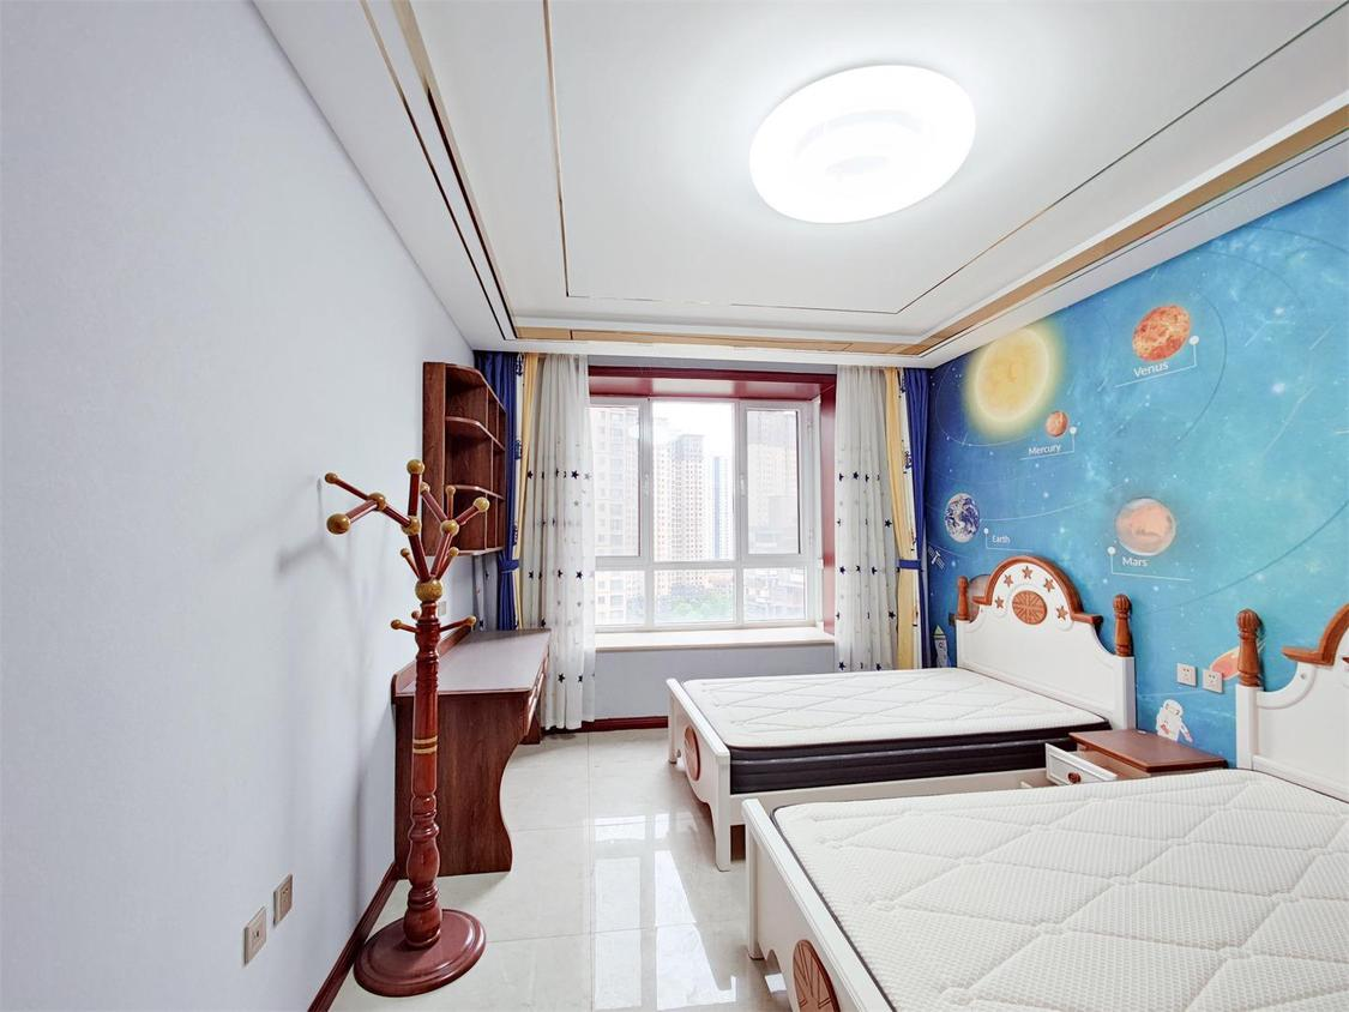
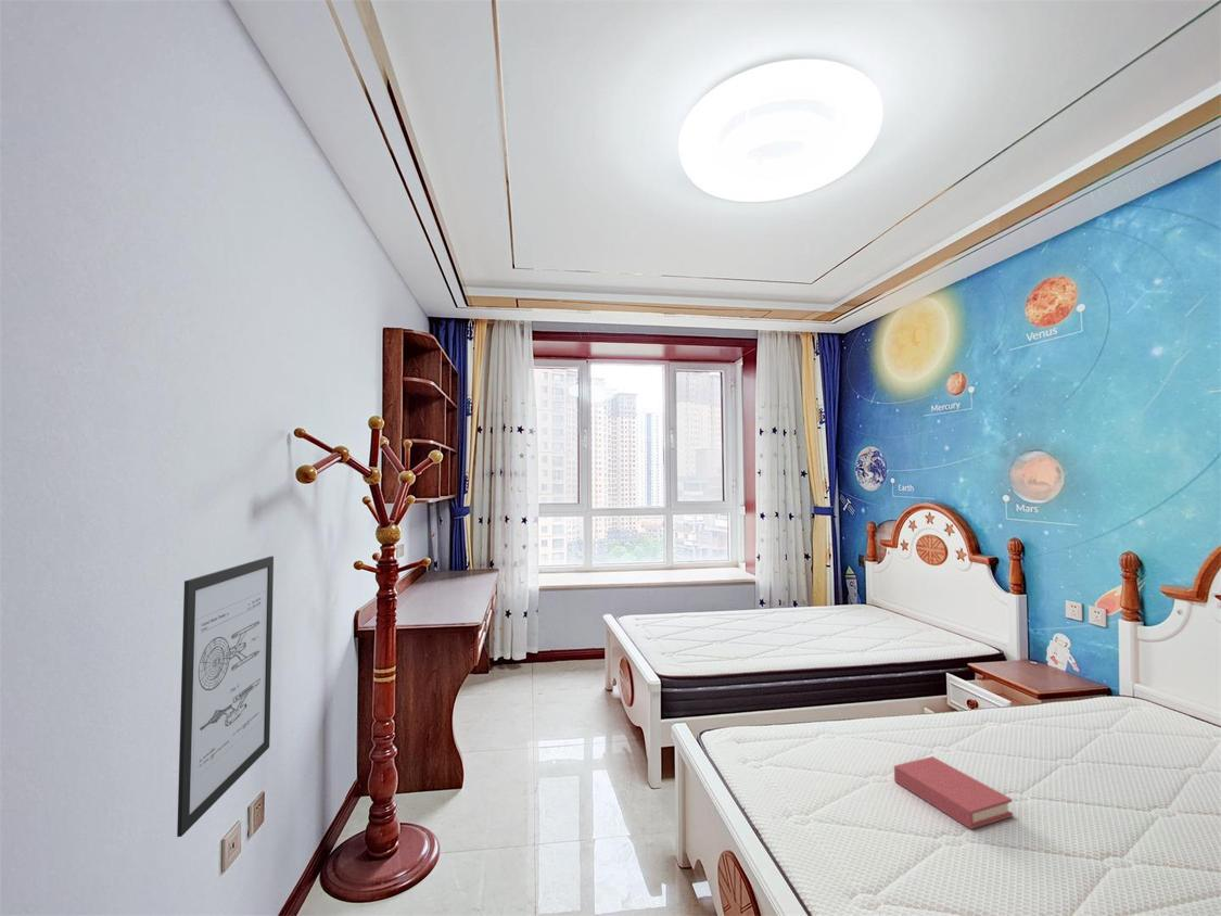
+ book [893,755,1014,830]
+ wall art [176,555,275,838]
